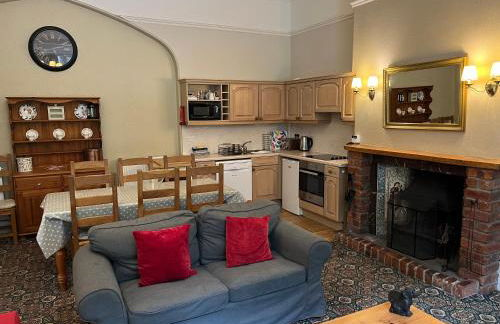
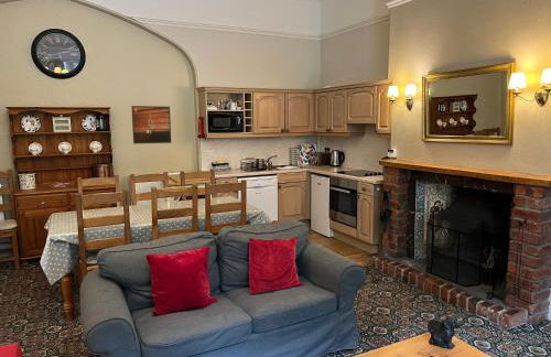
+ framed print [130,105,172,144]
